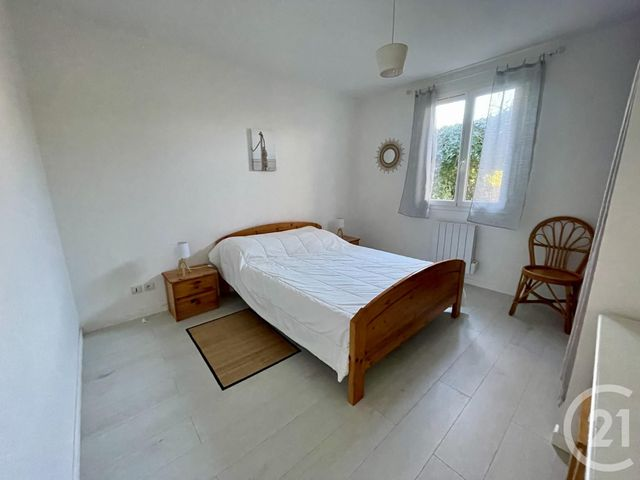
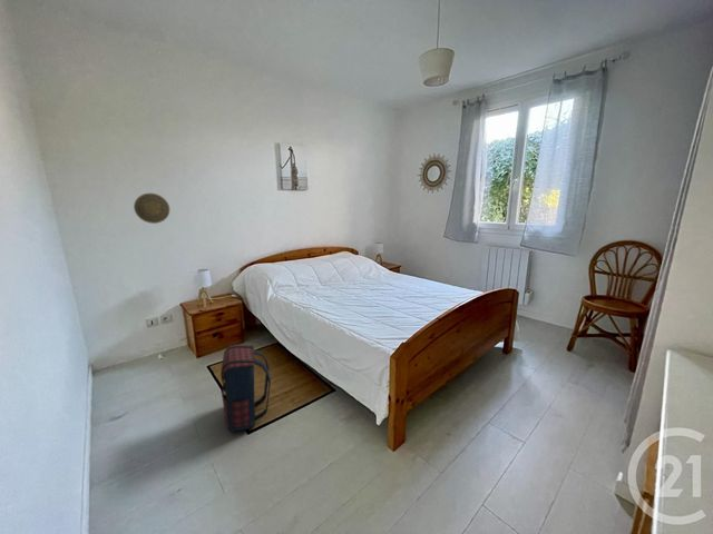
+ satchel [219,344,272,433]
+ decorative plate [133,192,170,225]
